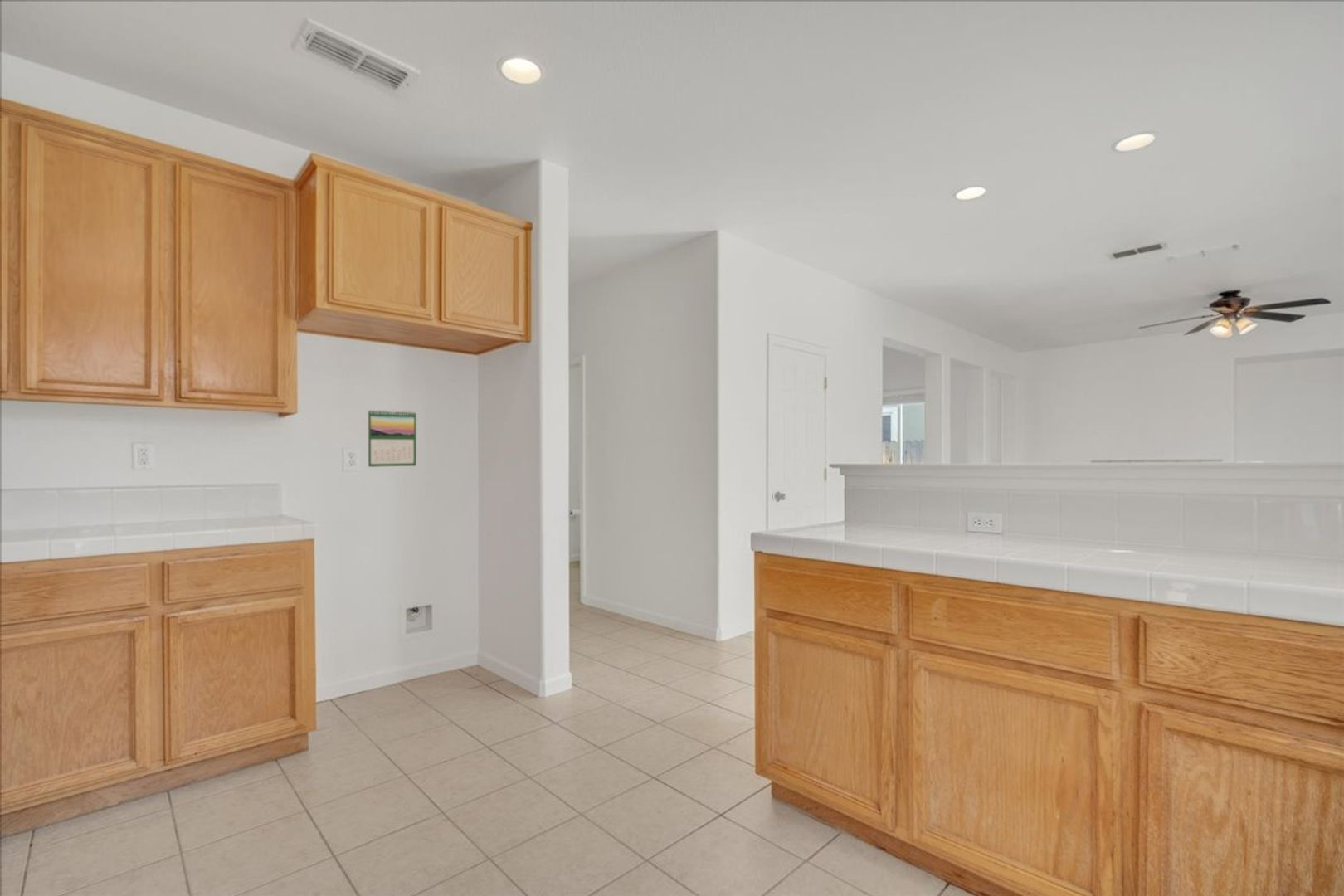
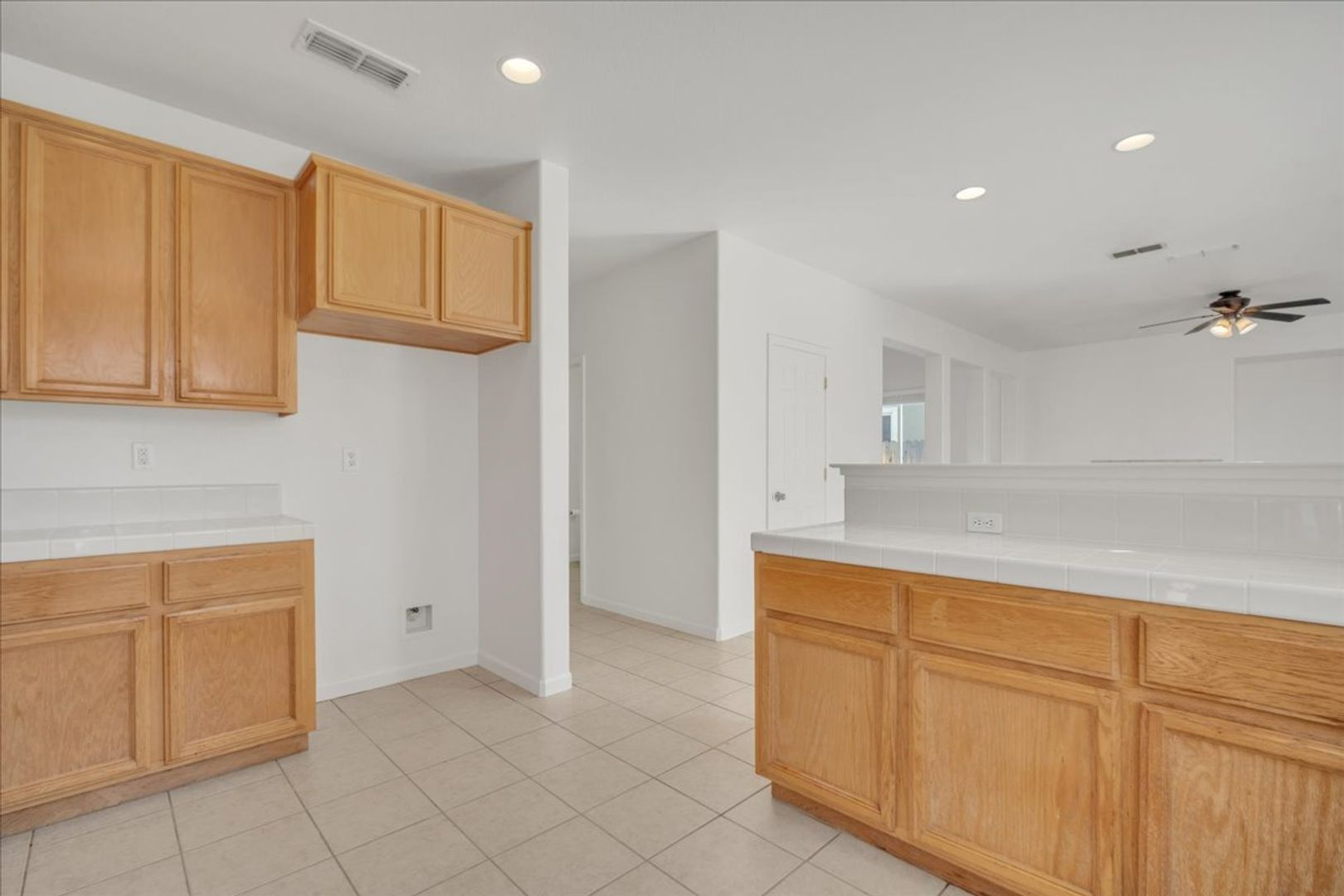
- calendar [368,409,417,468]
